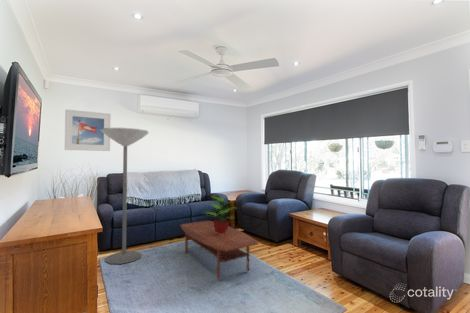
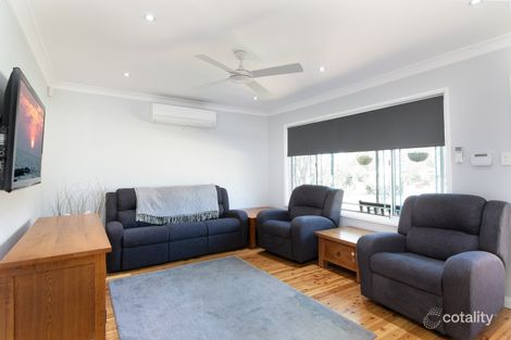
- potted plant [201,193,236,235]
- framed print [64,108,112,152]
- coffee table [179,220,260,281]
- floor lamp [100,127,149,265]
